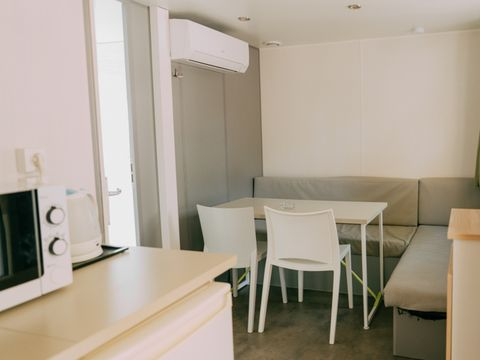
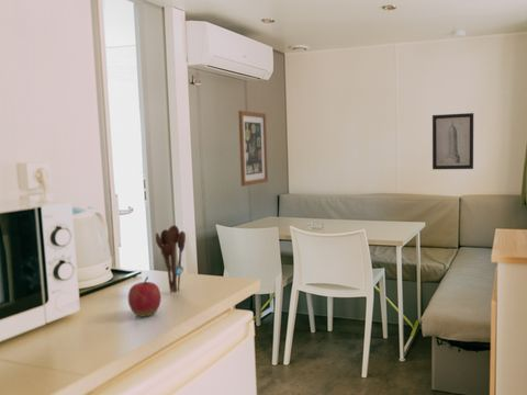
+ utensil holder [155,224,187,294]
+ wall art [431,112,474,170]
+ wall art [237,110,269,188]
+ apple [127,275,162,317]
